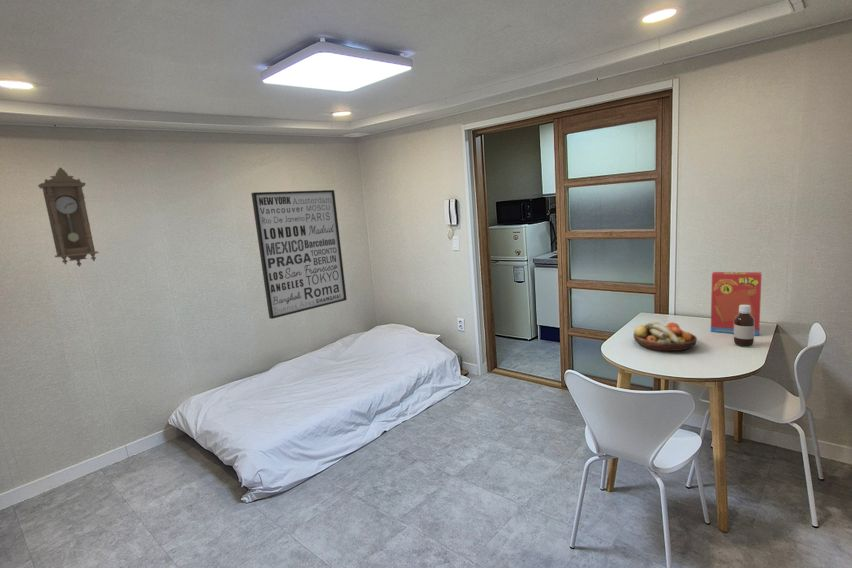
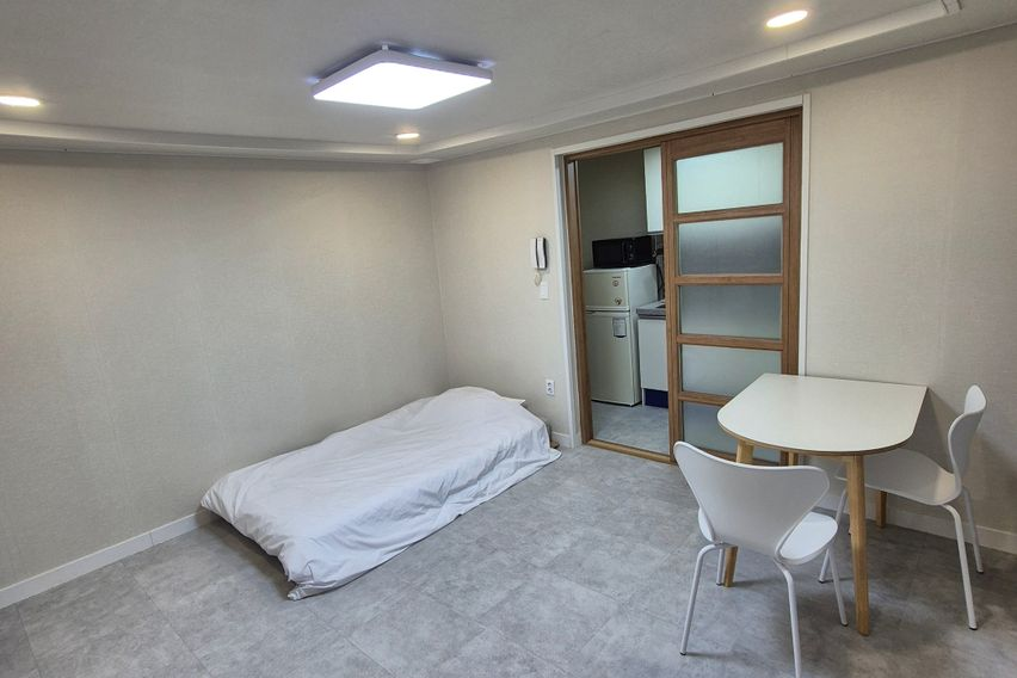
- bottle [733,305,755,347]
- cereal box [710,271,763,336]
- fruit bowl [632,321,698,352]
- pendulum clock [37,166,100,268]
- wall art [250,189,348,320]
